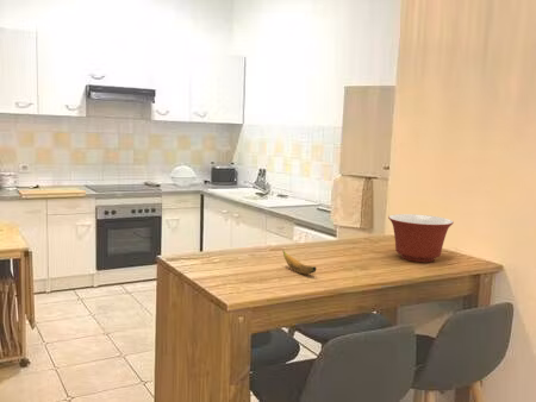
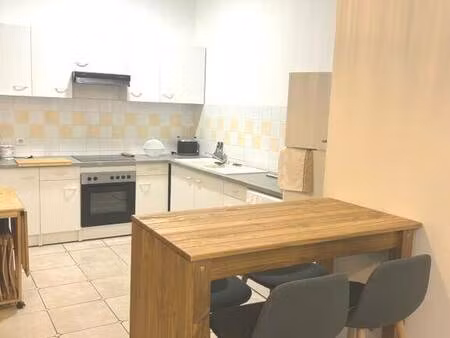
- mixing bowl [387,213,455,263]
- banana [282,250,317,275]
